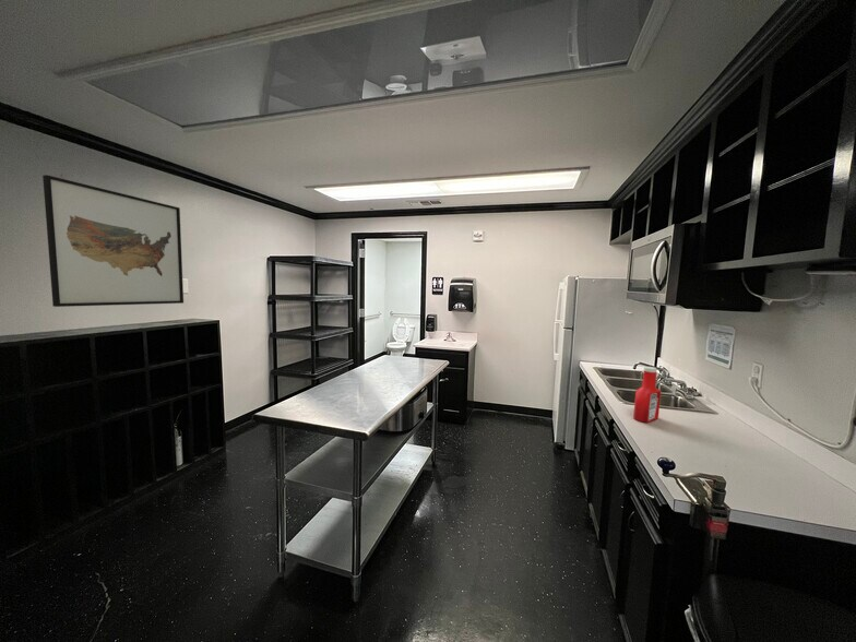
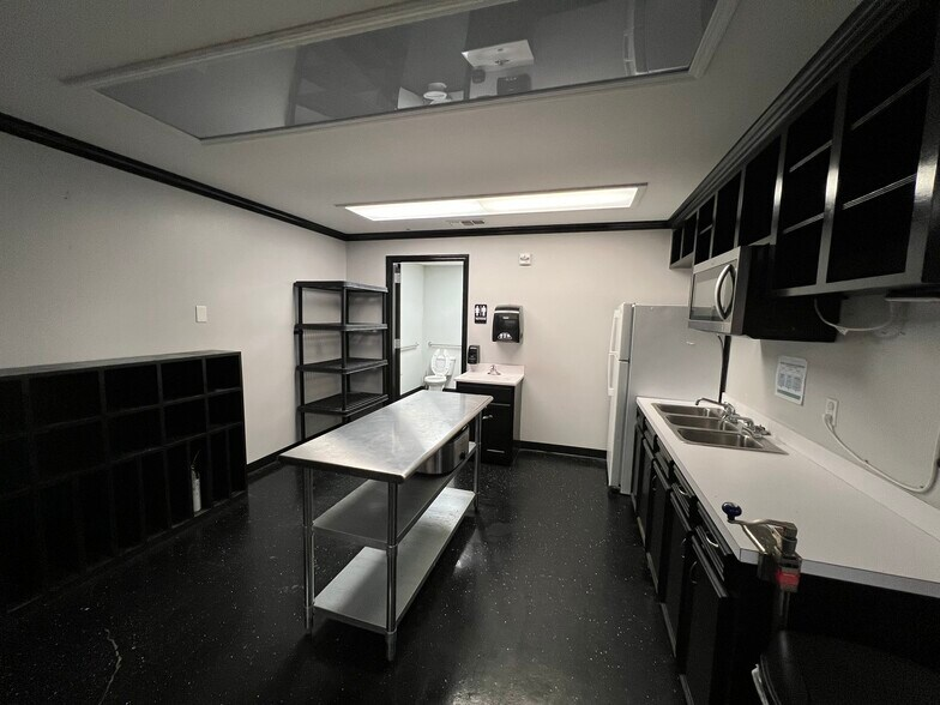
- soap bottle [632,366,662,424]
- wall art [41,174,185,308]
